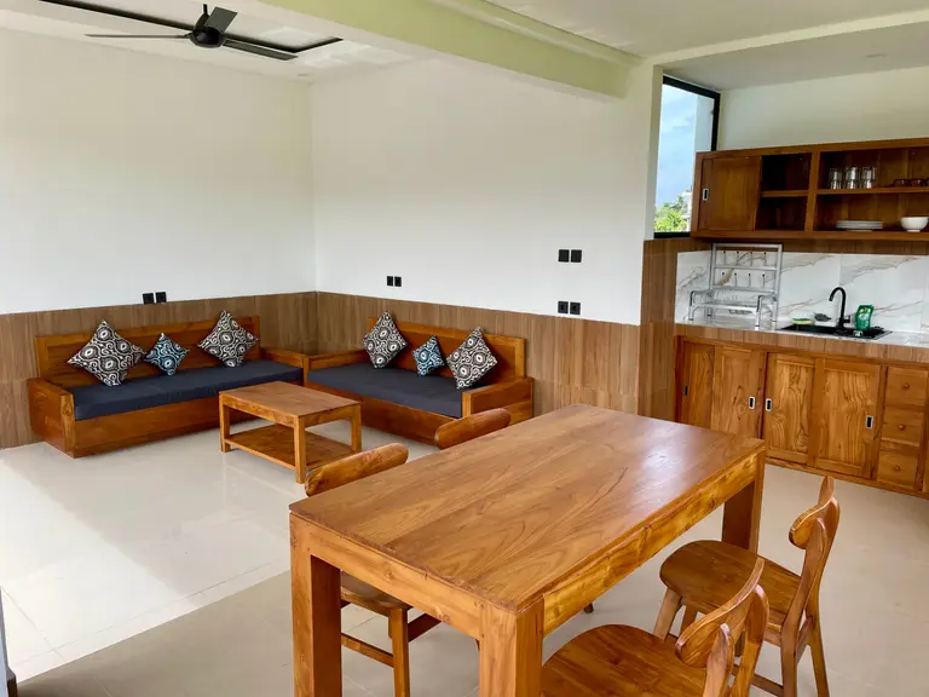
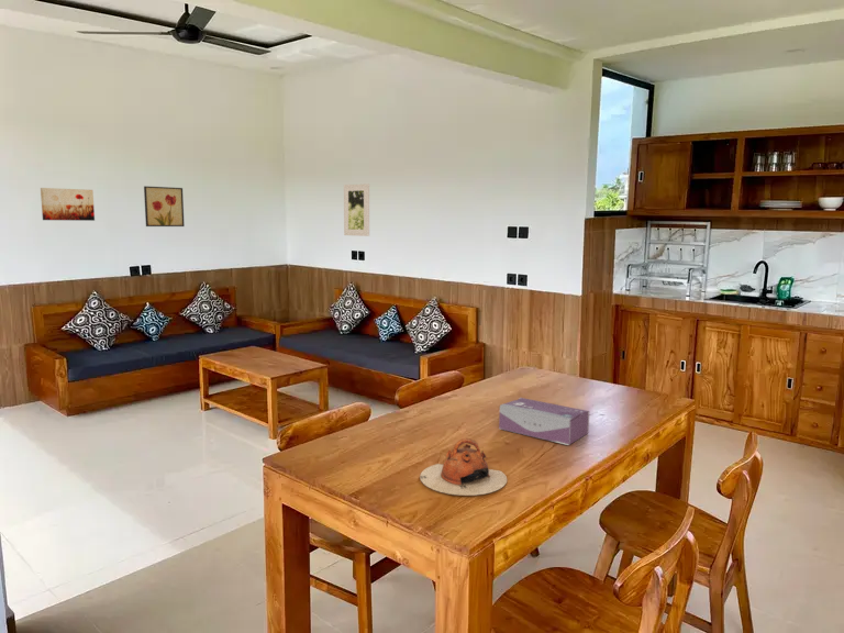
+ wall art [143,185,186,227]
+ teapot [419,437,508,497]
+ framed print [343,182,370,237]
+ wall art [40,187,96,222]
+ tissue box [498,397,590,446]
